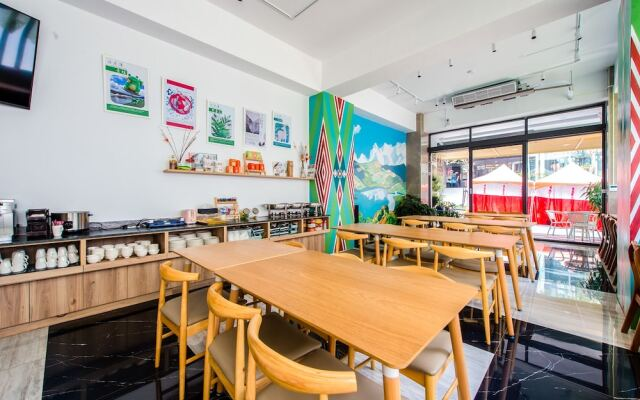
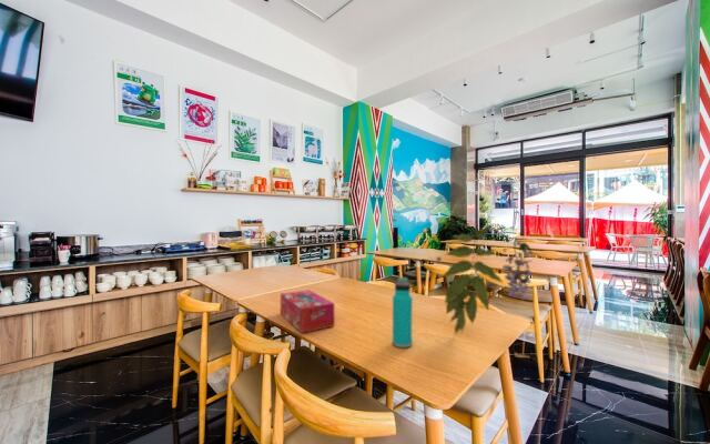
+ tissue box [280,289,335,334]
+ plant [436,224,534,335]
+ water bottle [392,276,414,349]
